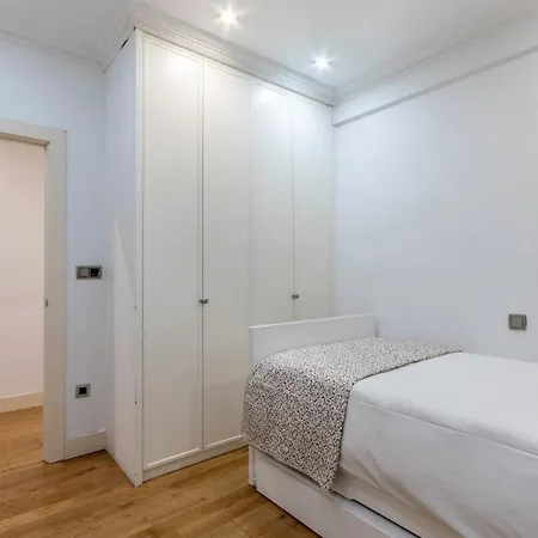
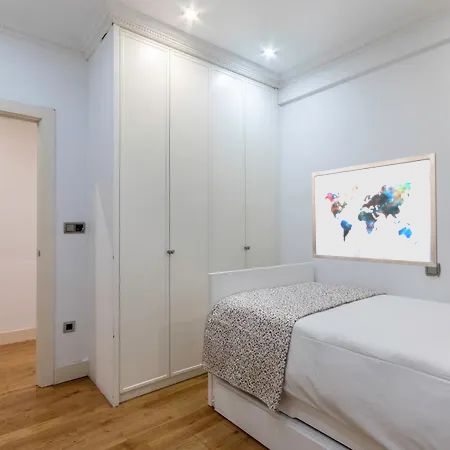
+ wall art [311,152,438,268]
